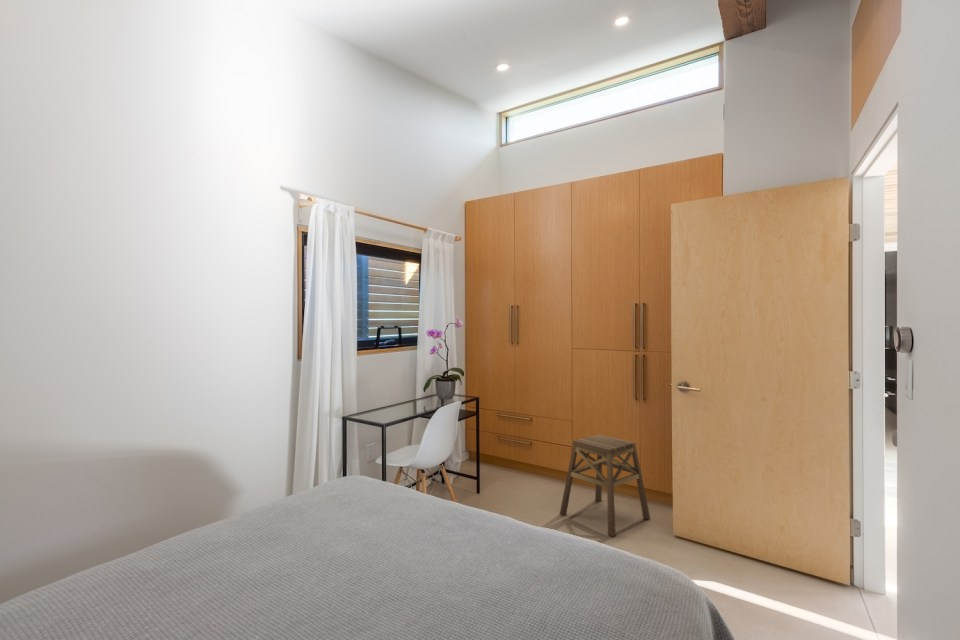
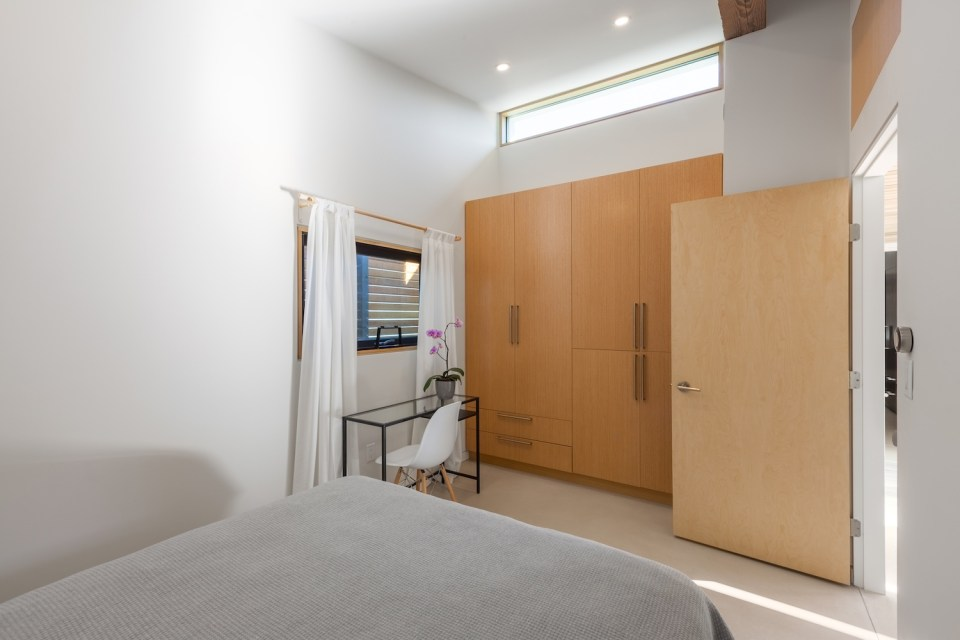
- stool [559,433,651,538]
